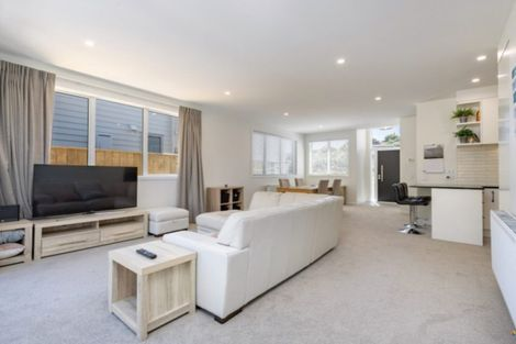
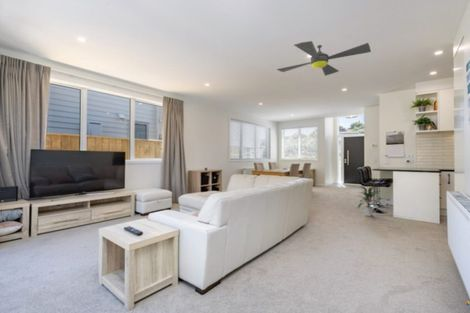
+ indoor plant [357,184,383,217]
+ ceiling fan [276,40,372,77]
